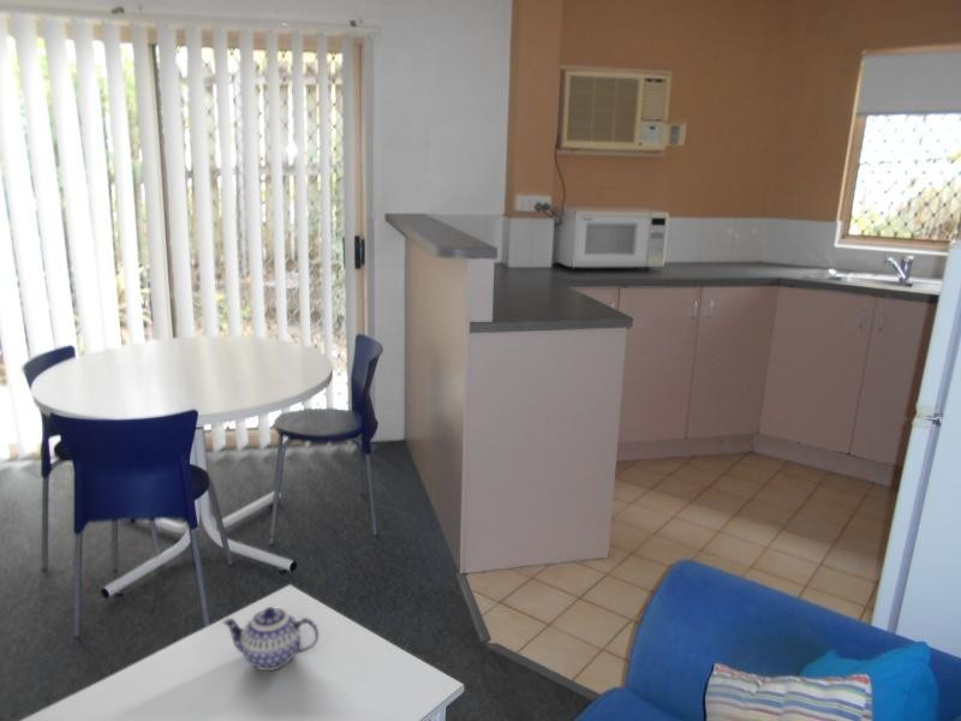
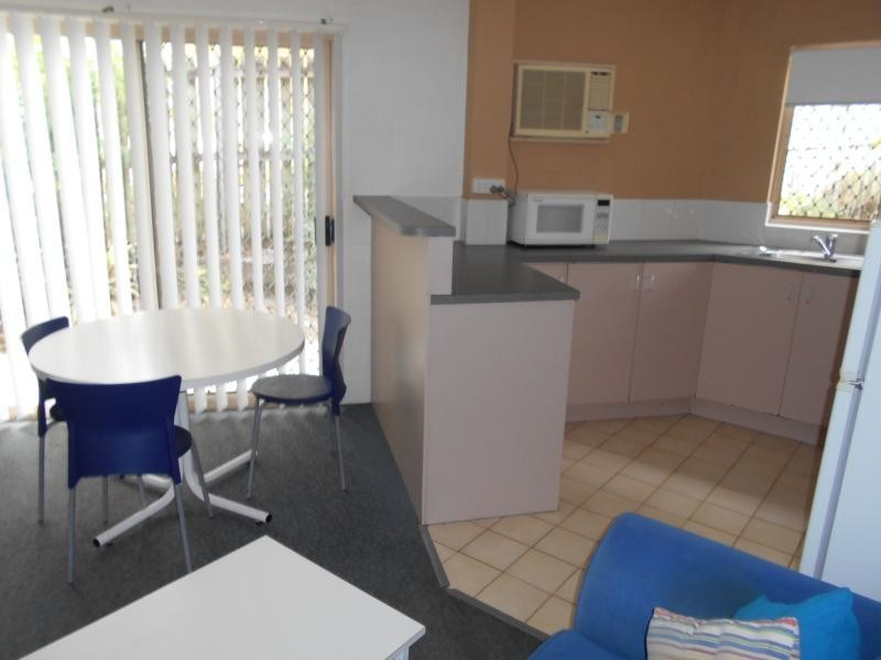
- teapot [221,606,320,672]
